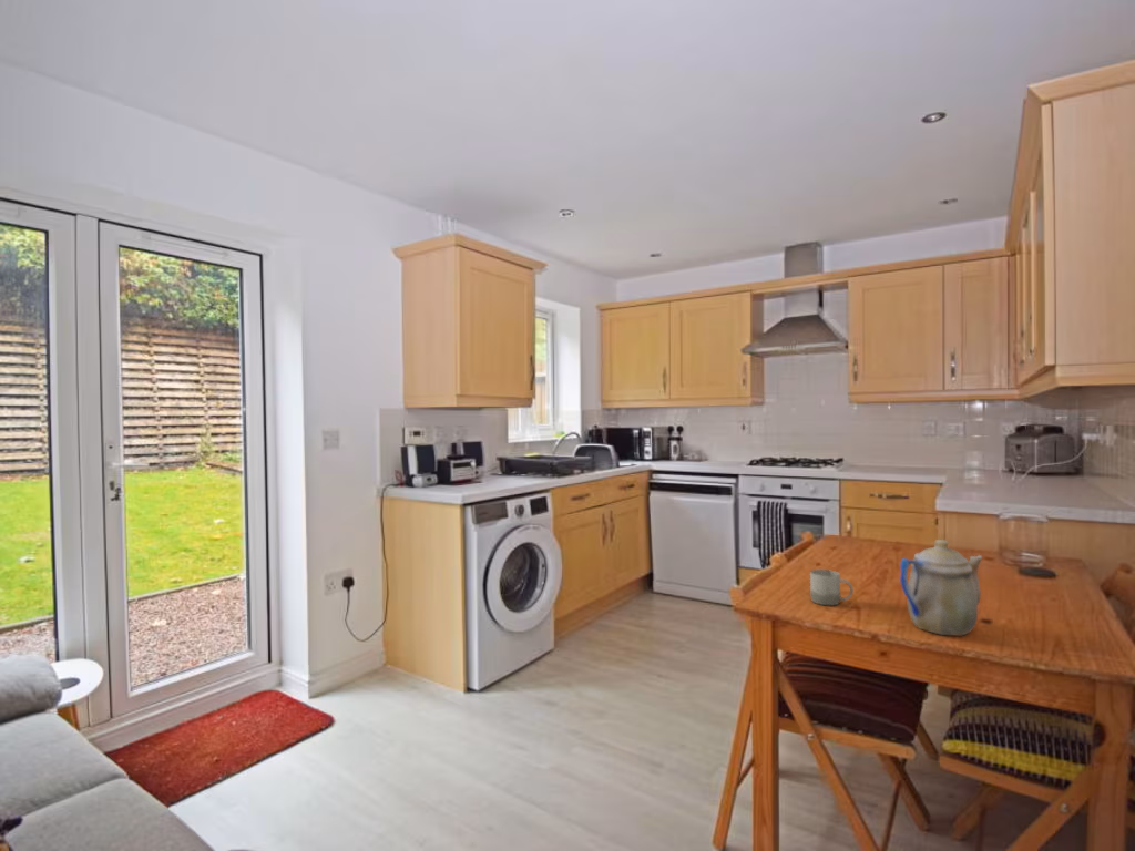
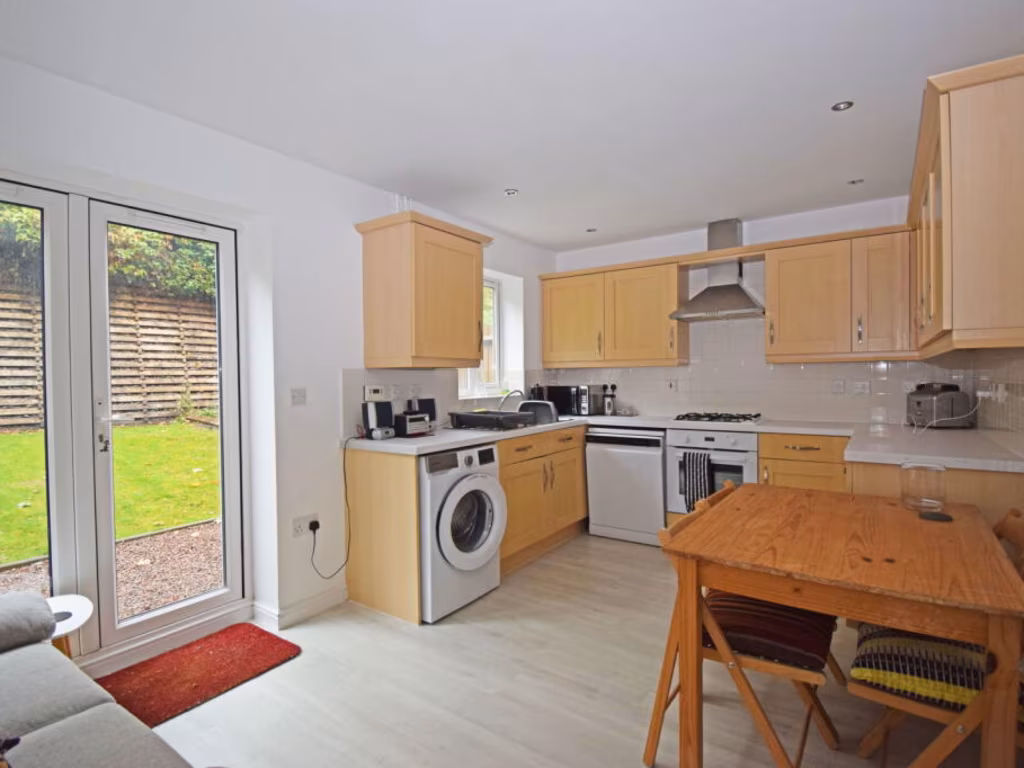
- teapot [899,539,983,636]
- cup [809,568,855,606]
